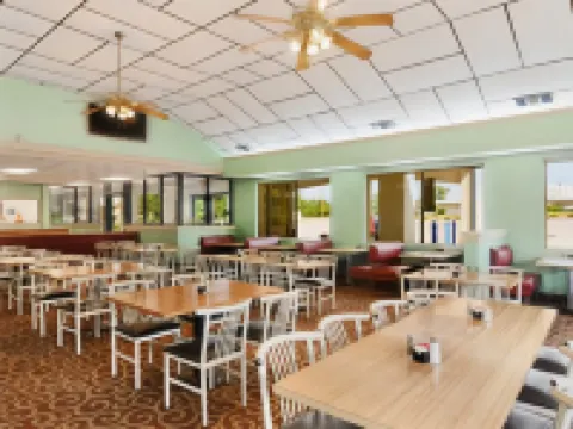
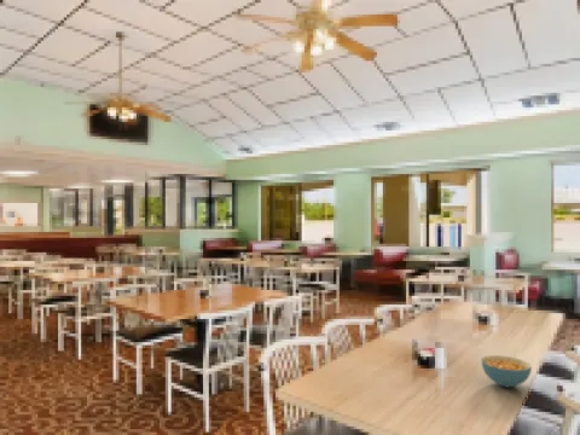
+ cereal bowl [480,354,533,389]
